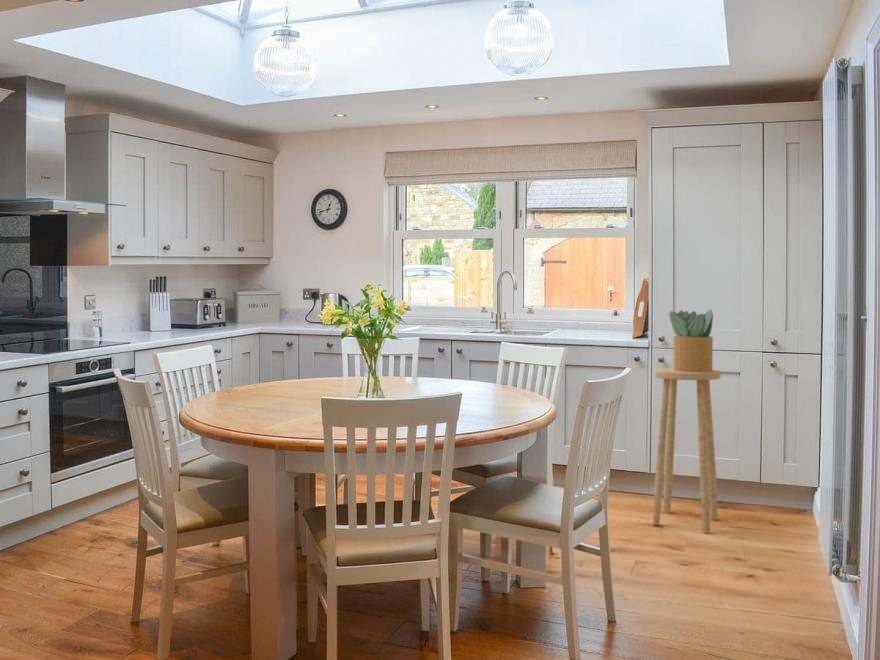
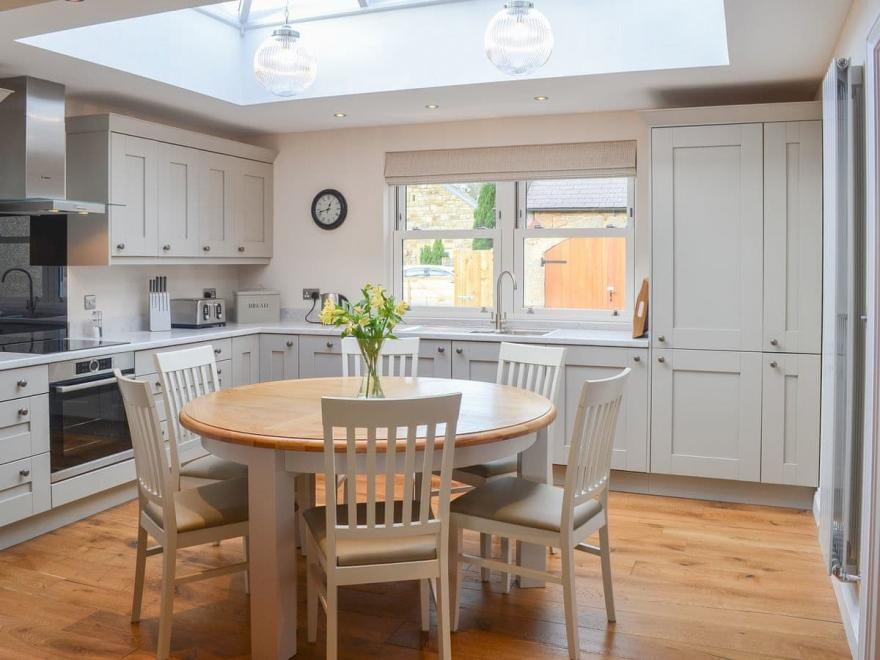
- stool [652,367,722,532]
- potted plant [666,309,714,372]
